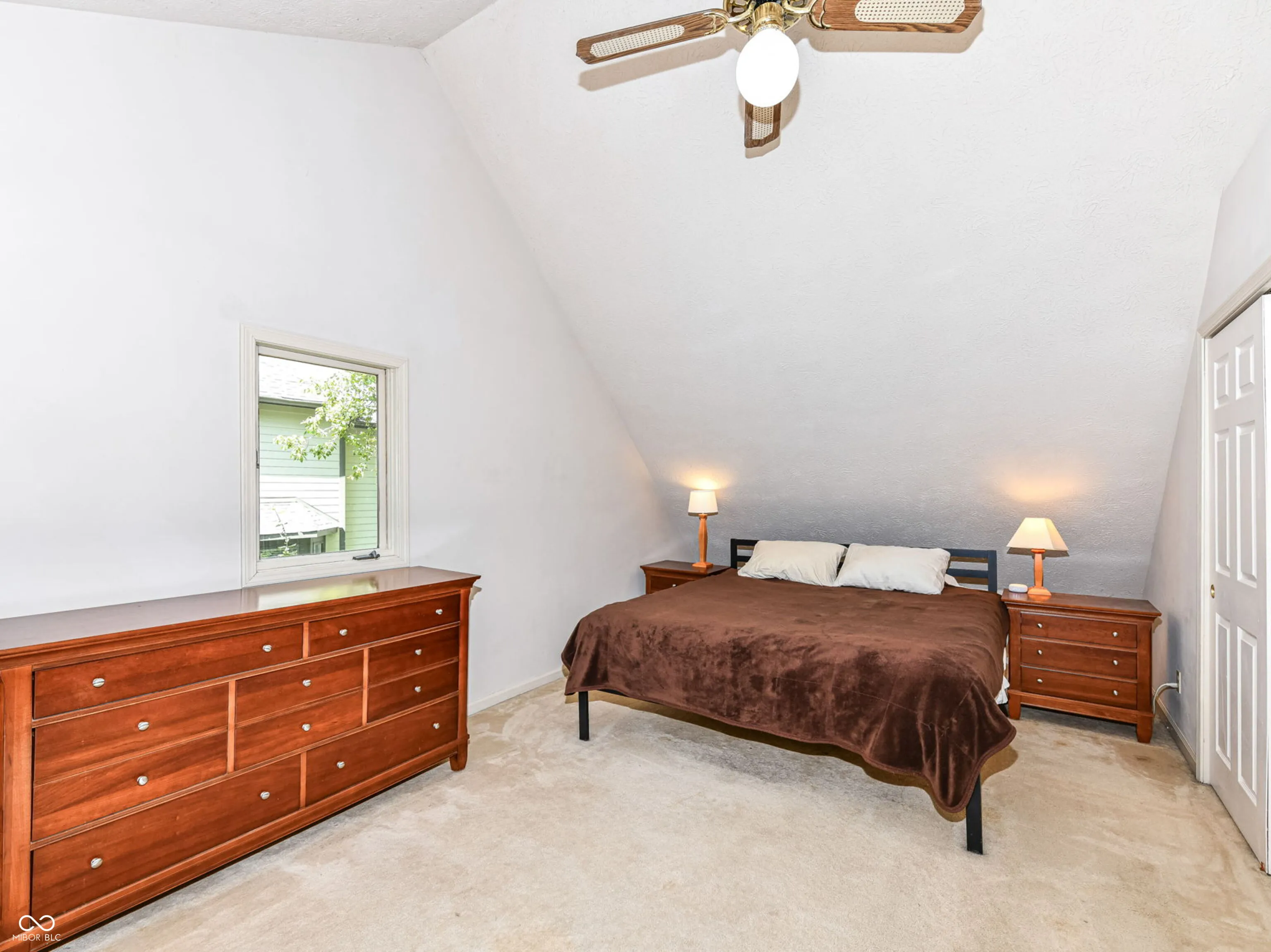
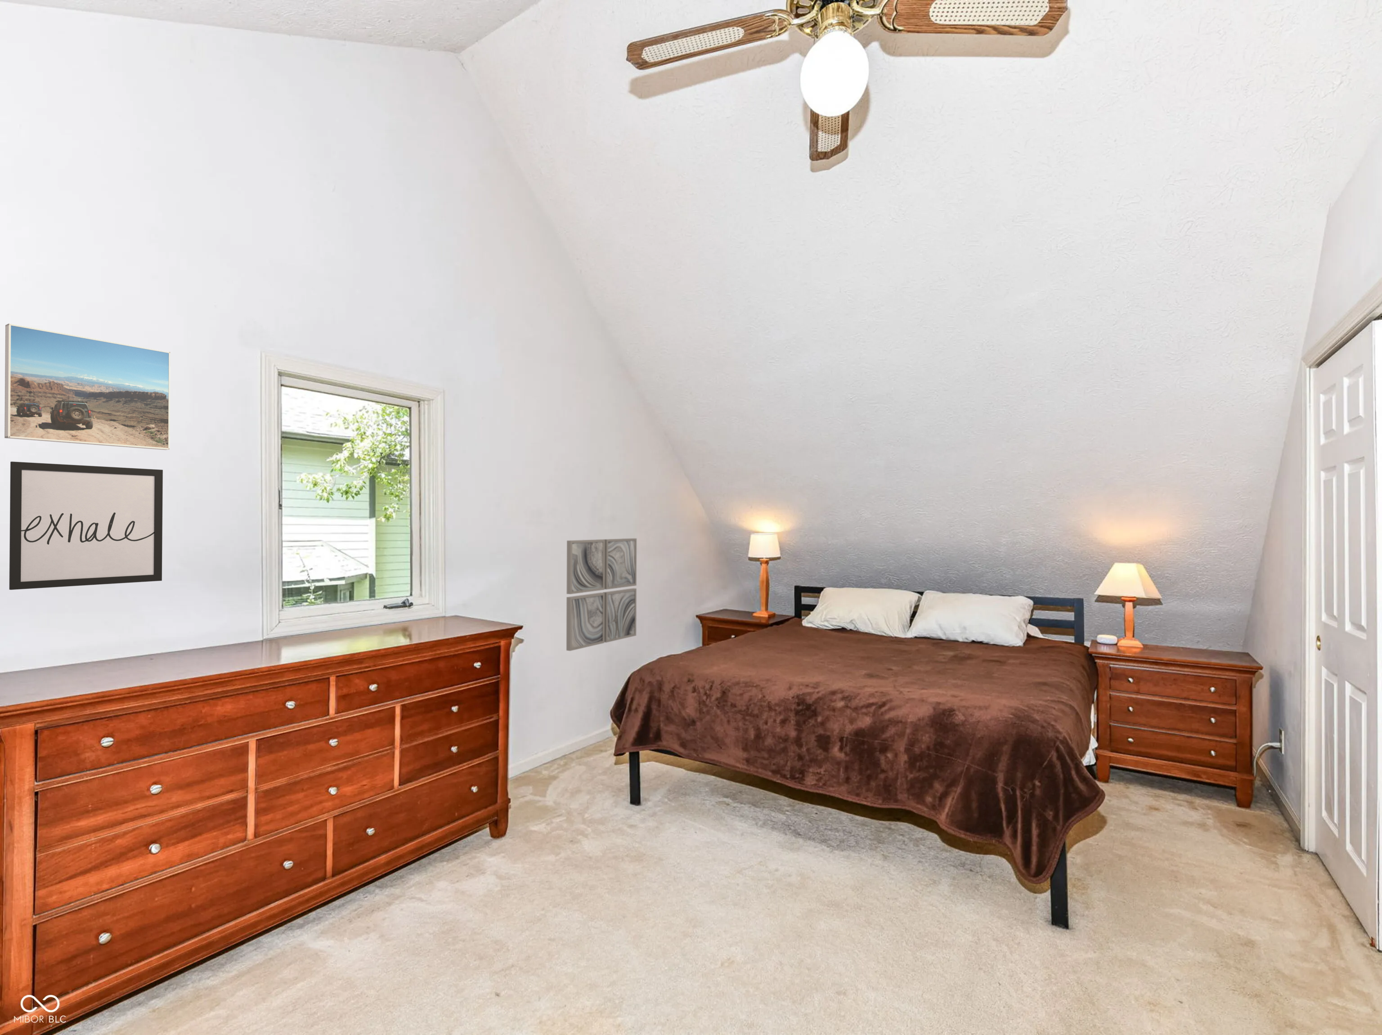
+ wall art [9,461,163,590]
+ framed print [4,323,171,450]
+ wall art [565,538,637,651]
